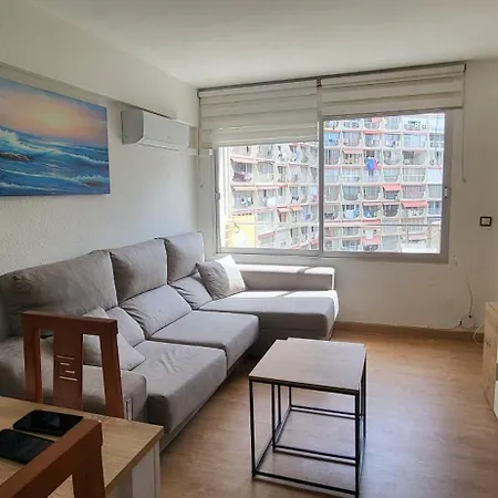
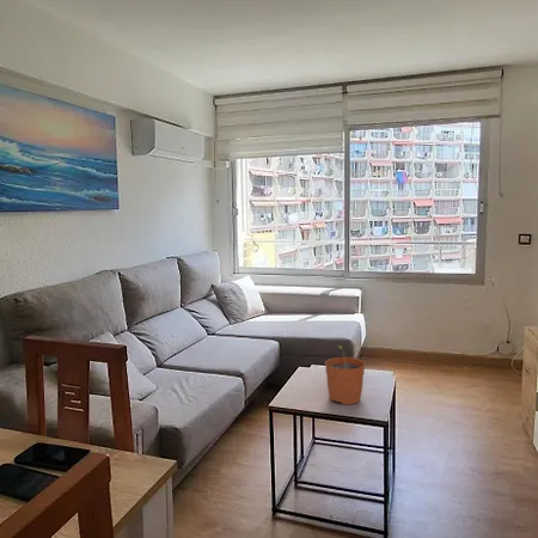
+ plant pot [324,344,366,405]
